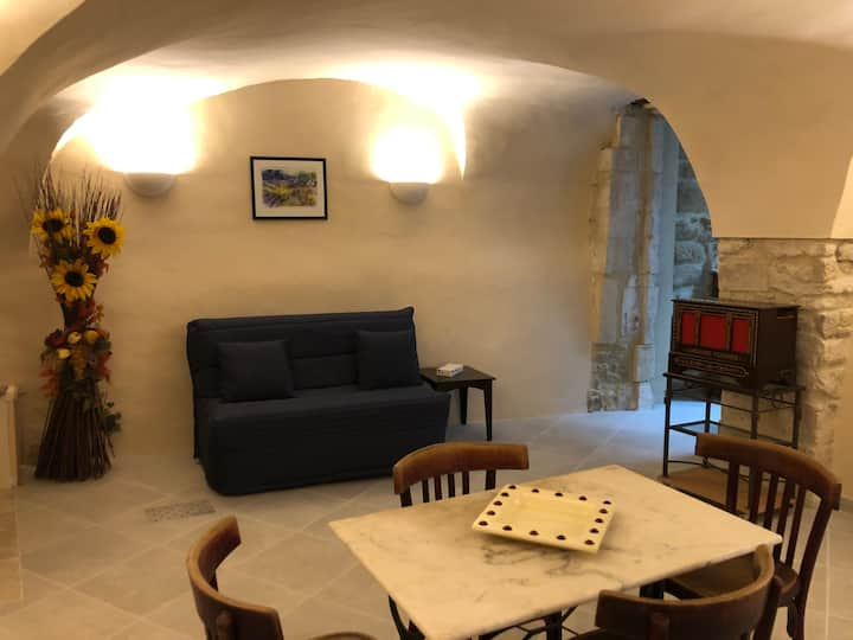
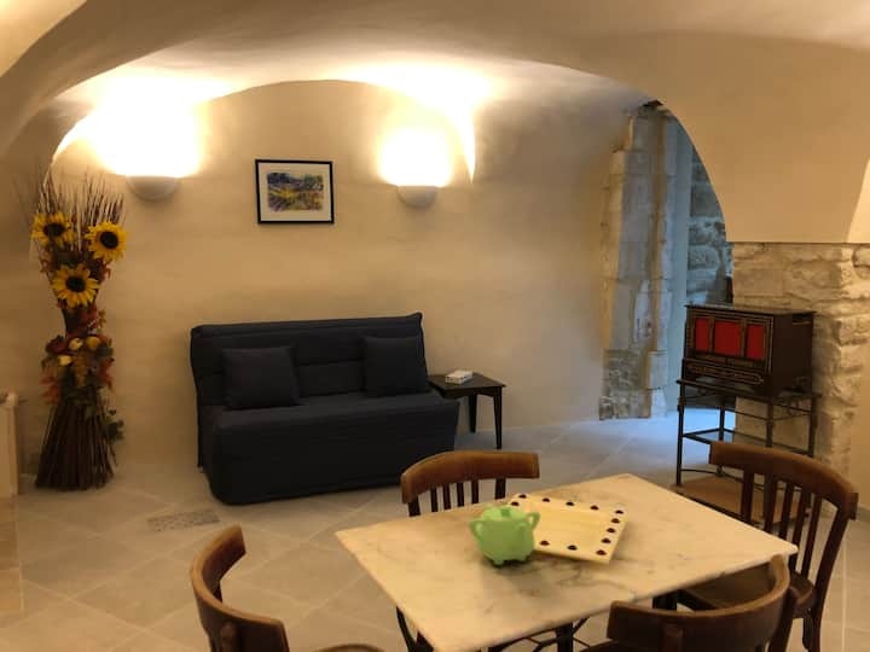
+ teapot [466,503,541,566]
